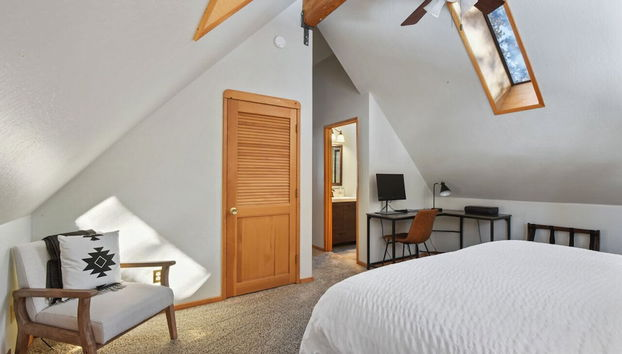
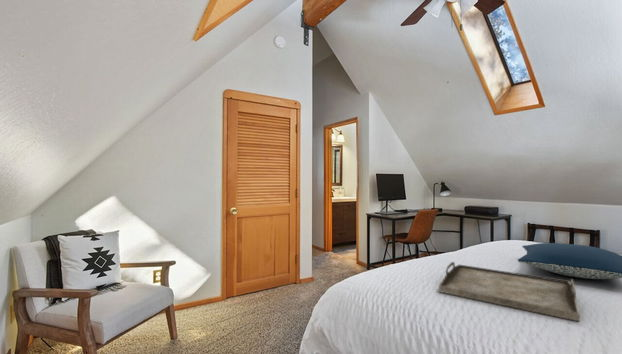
+ pillow [517,242,622,280]
+ serving tray [438,261,580,322]
